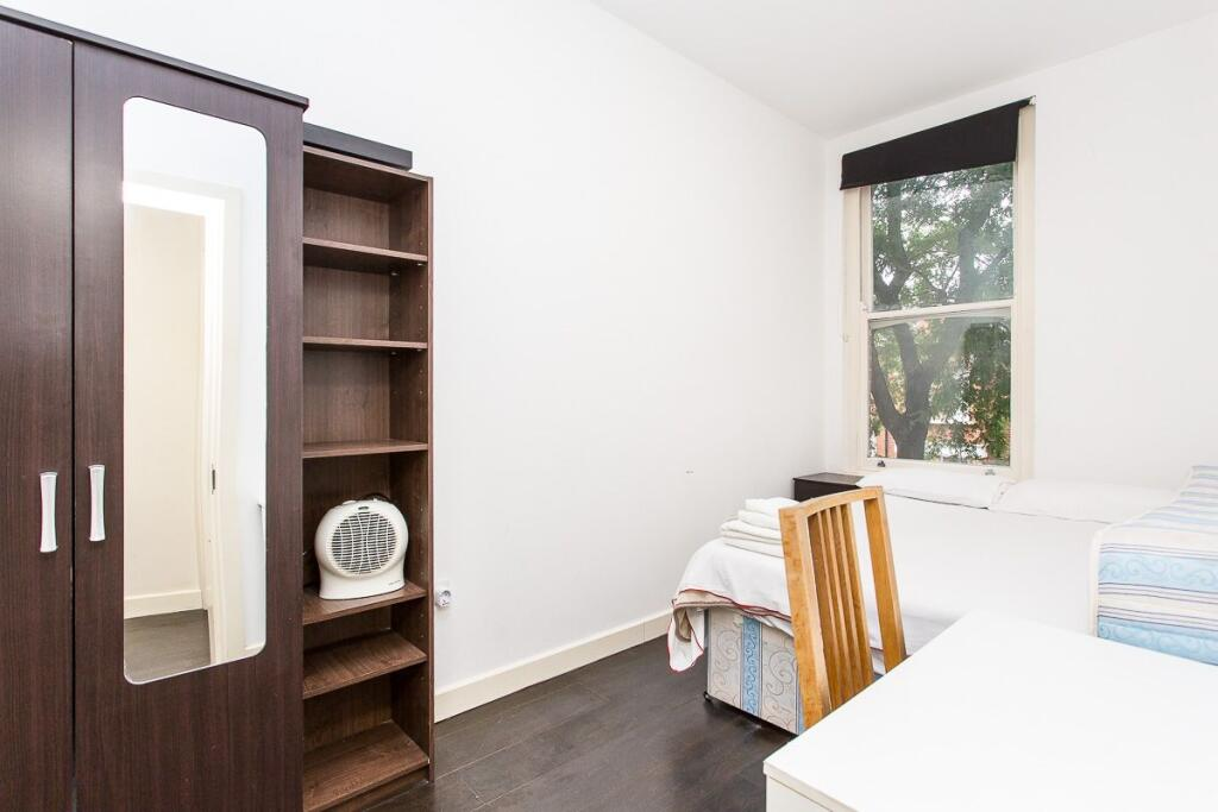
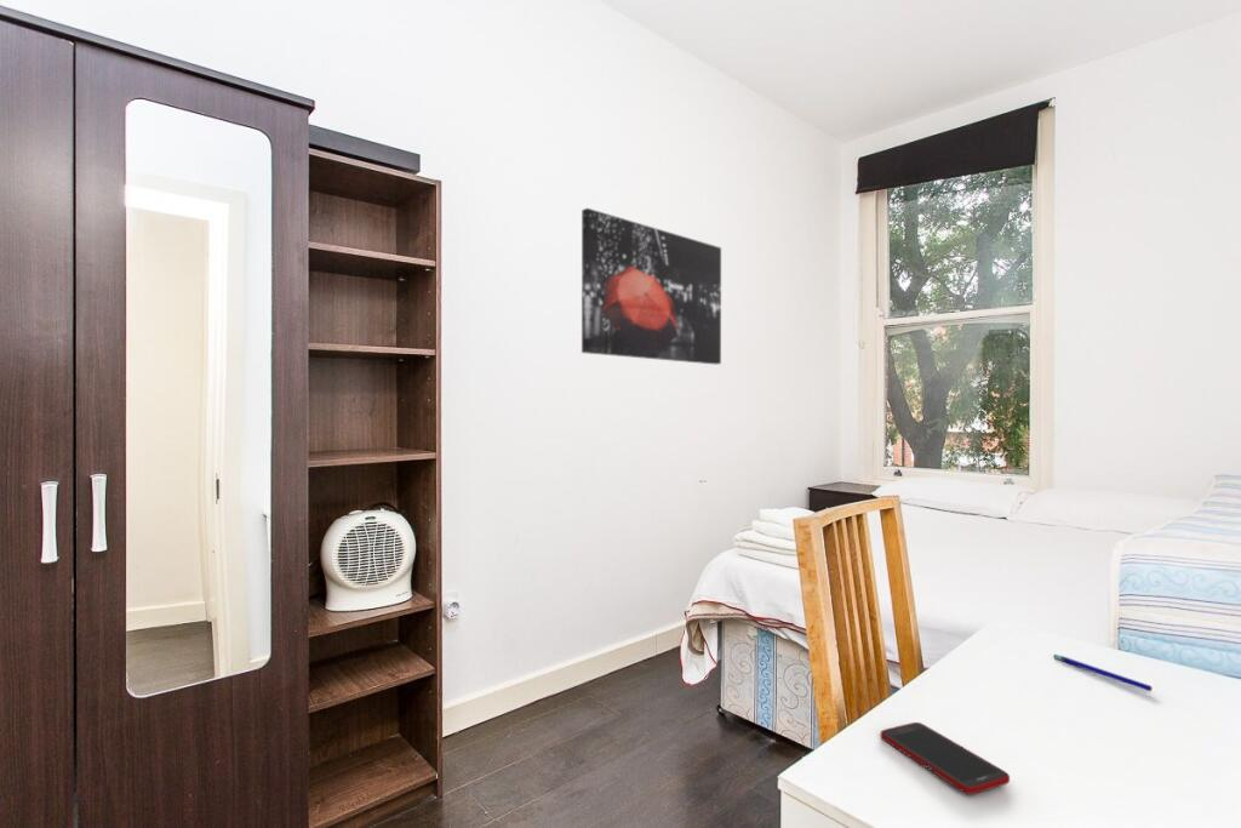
+ cell phone [880,721,1011,795]
+ pen [1053,653,1154,692]
+ wall art [581,207,722,366]
